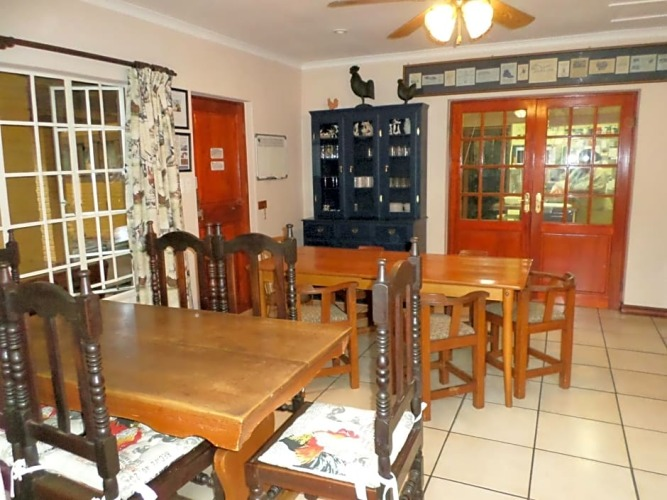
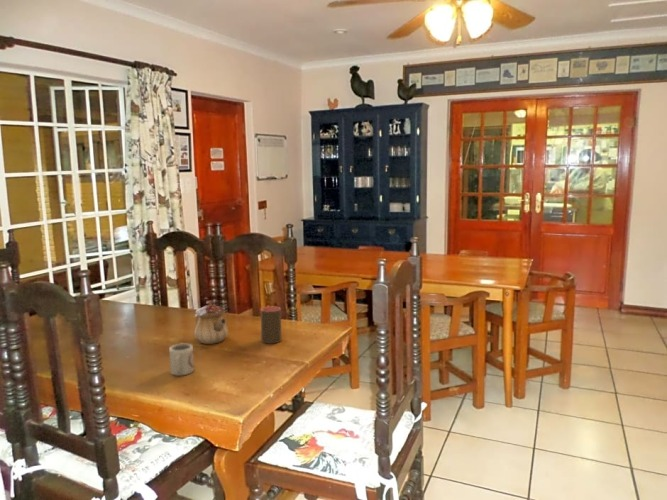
+ teapot [193,299,229,345]
+ cup [168,343,195,377]
+ cup [260,306,282,344]
